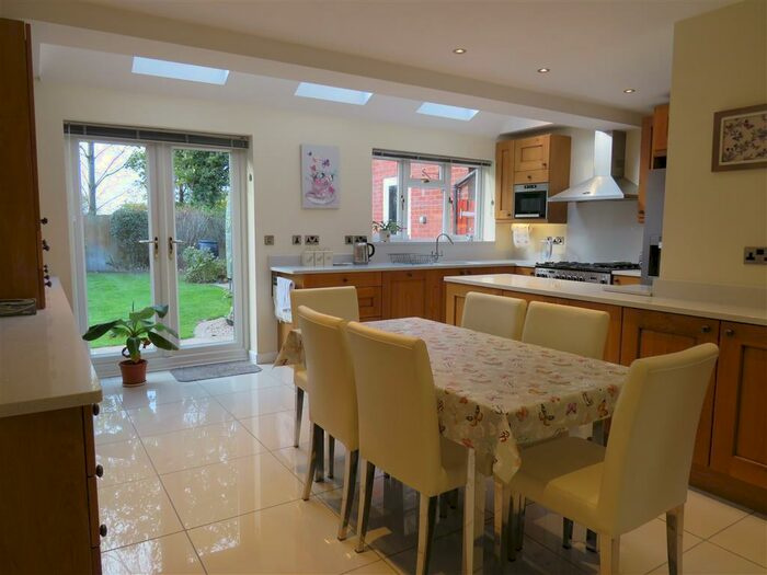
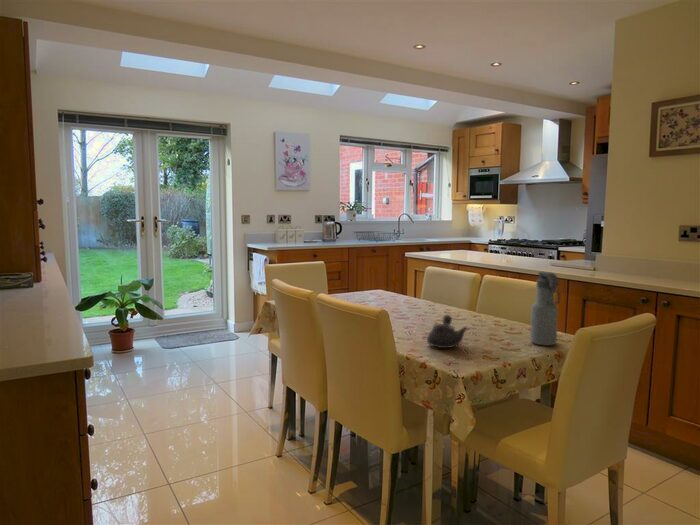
+ teapot [426,314,469,349]
+ water bottle [529,271,562,346]
